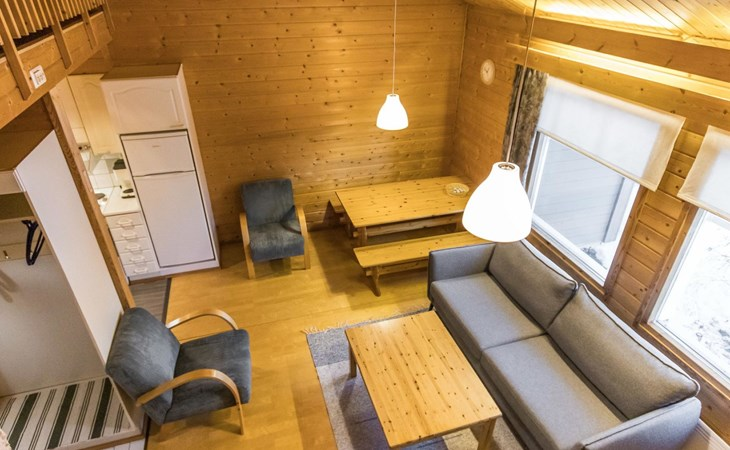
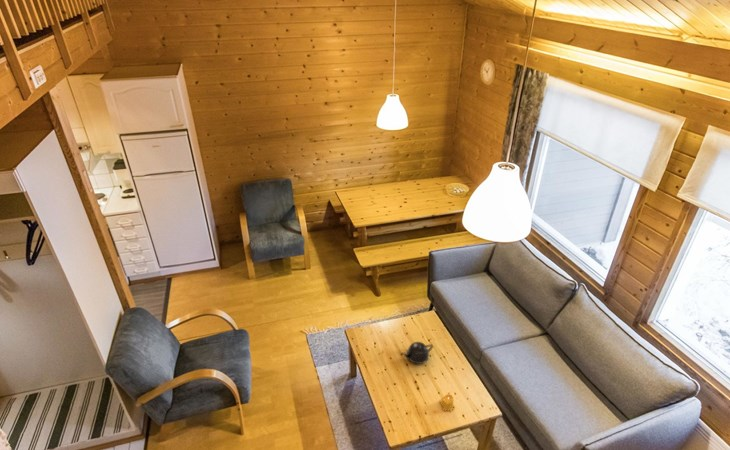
+ candle [438,393,456,412]
+ teapot [400,341,434,365]
